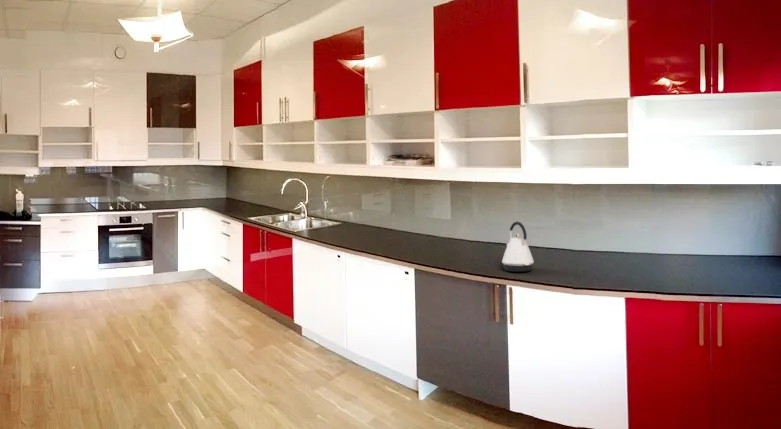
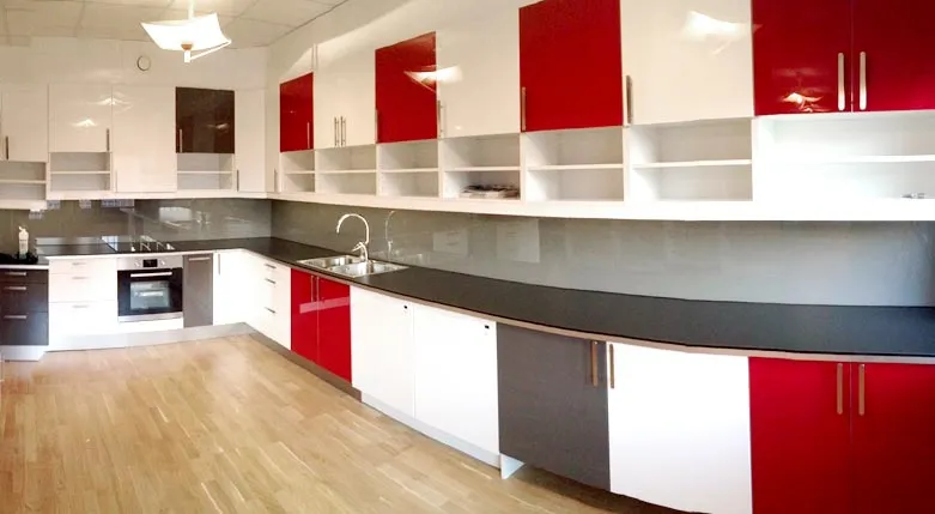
- kettle [501,221,535,272]
